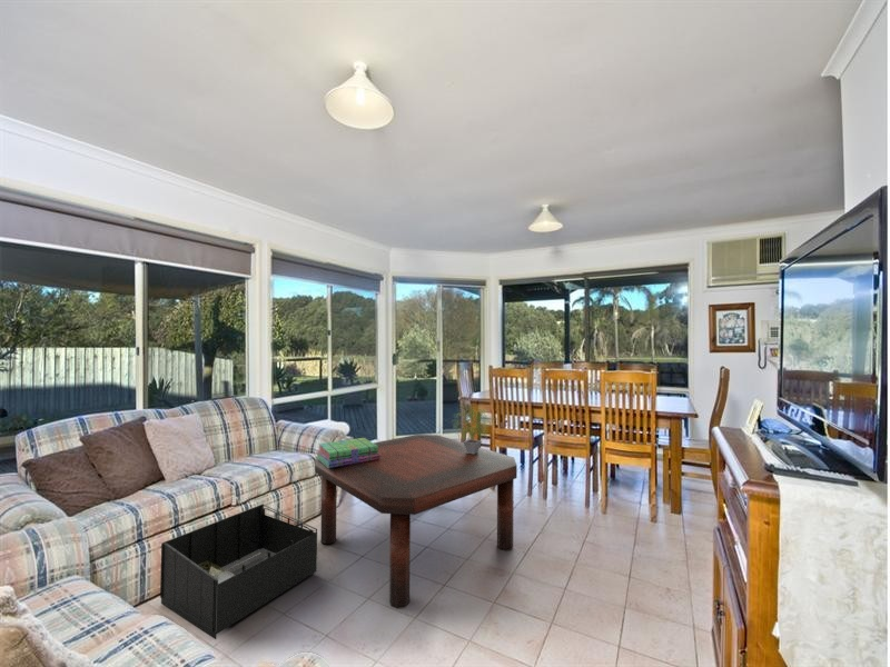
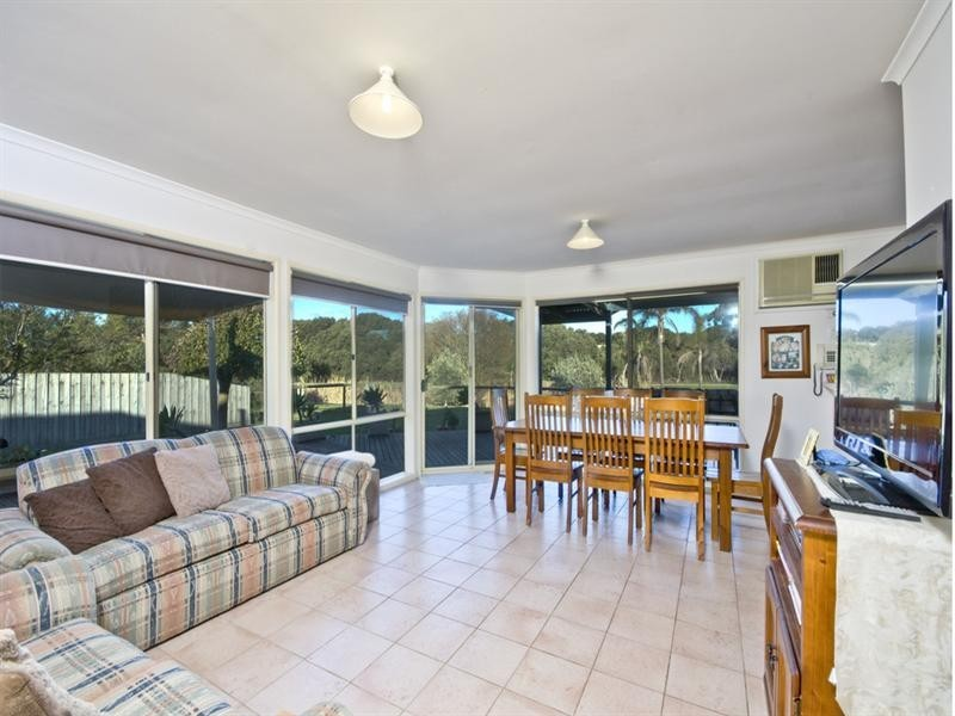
- storage bin [159,502,318,640]
- stack of books [315,437,380,468]
- potted plant [452,399,496,455]
- coffee table [314,434,518,610]
